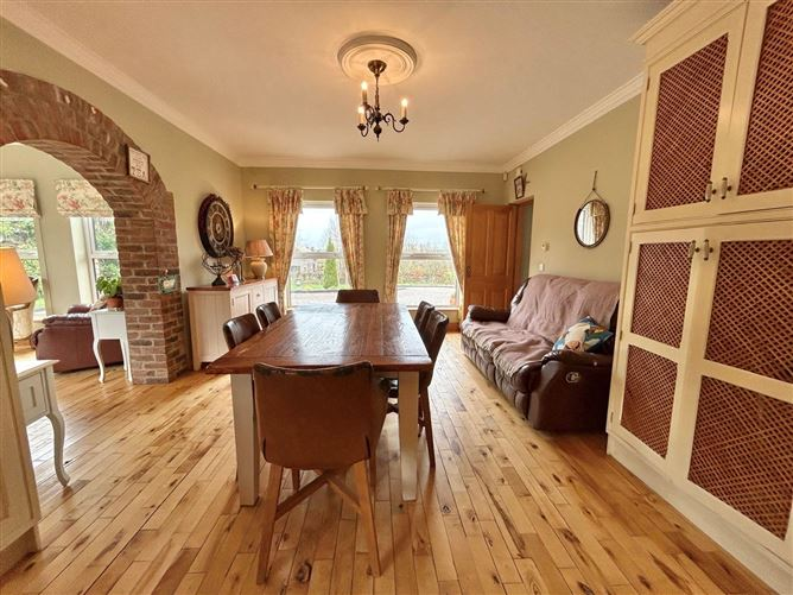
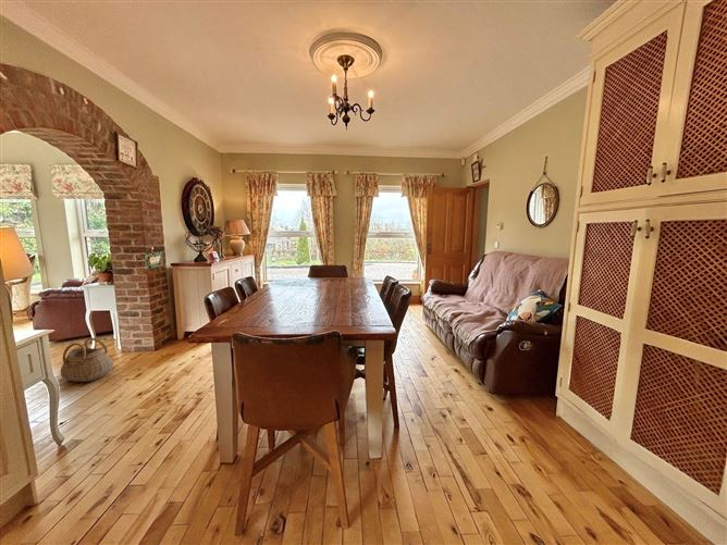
+ basket [60,337,114,383]
